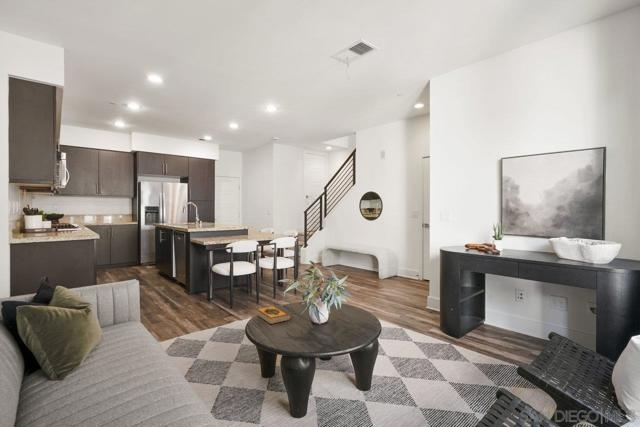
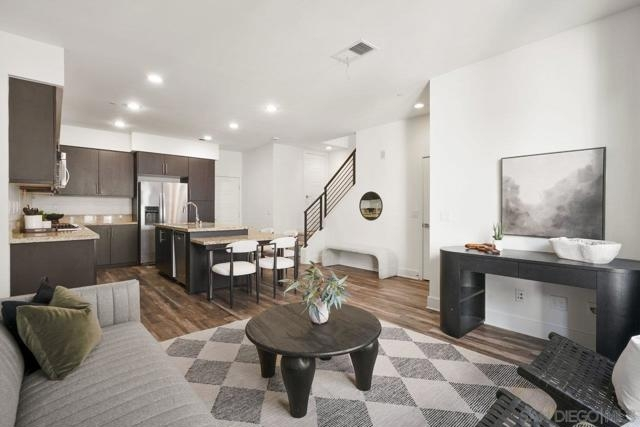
- hardback book [256,305,292,325]
